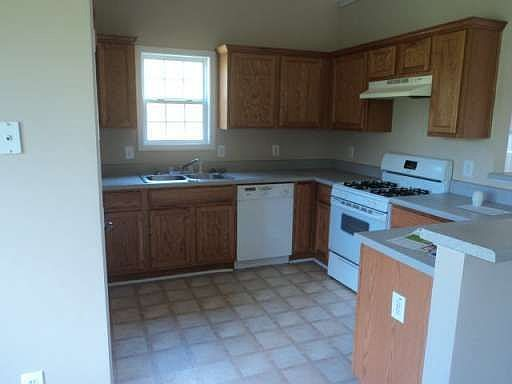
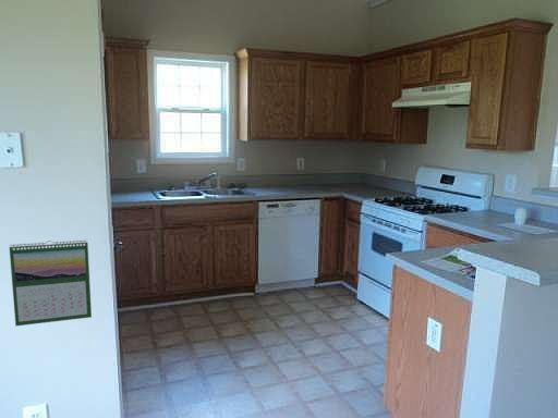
+ calendar [8,239,93,328]
